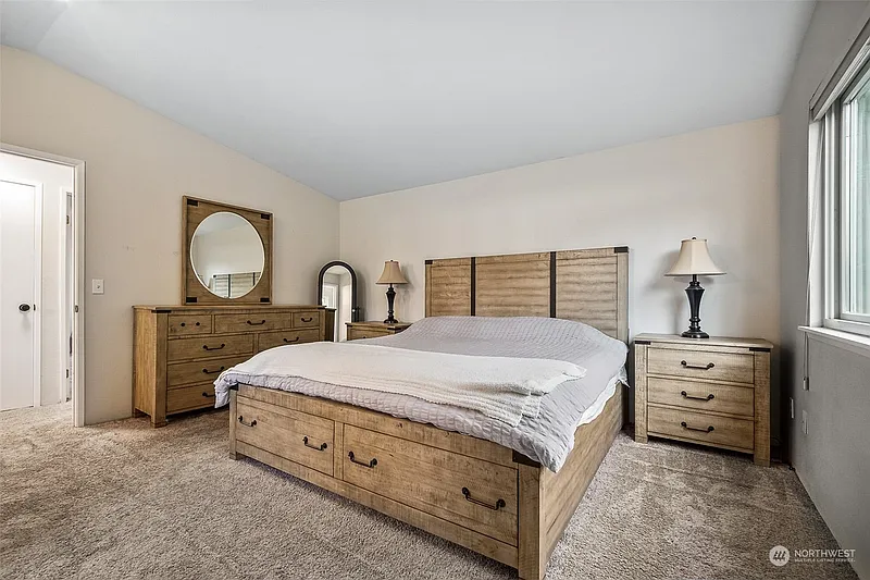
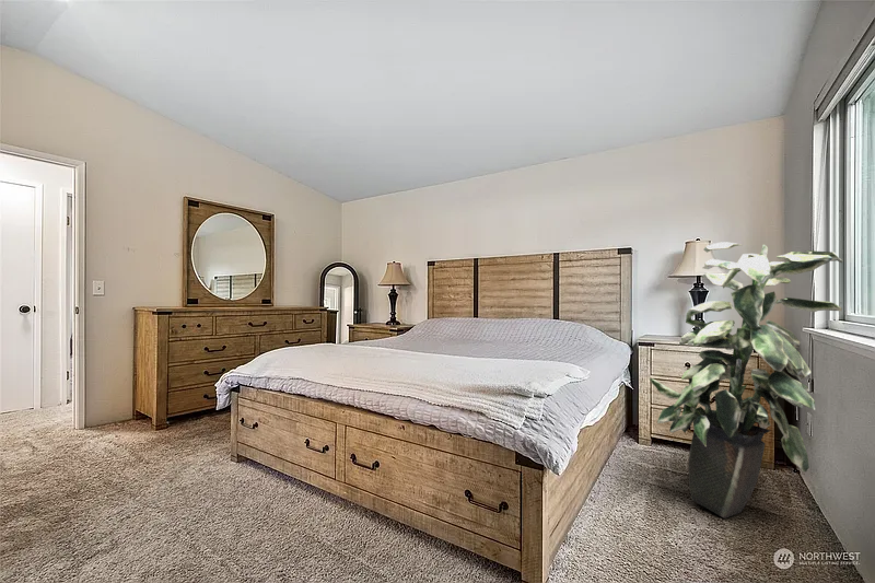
+ indoor plant [649,241,844,520]
